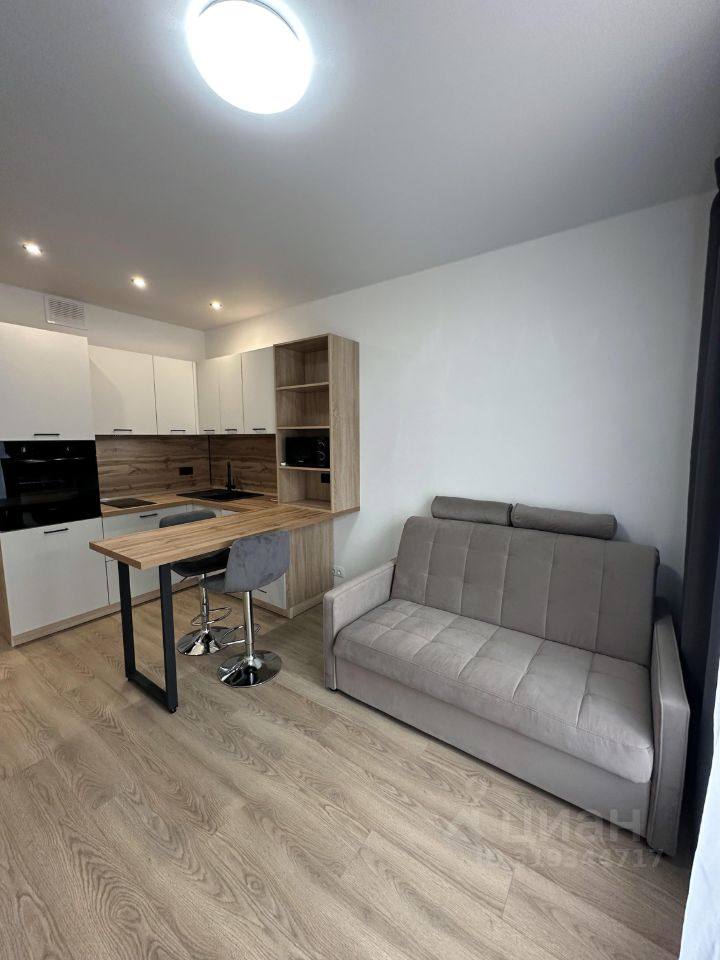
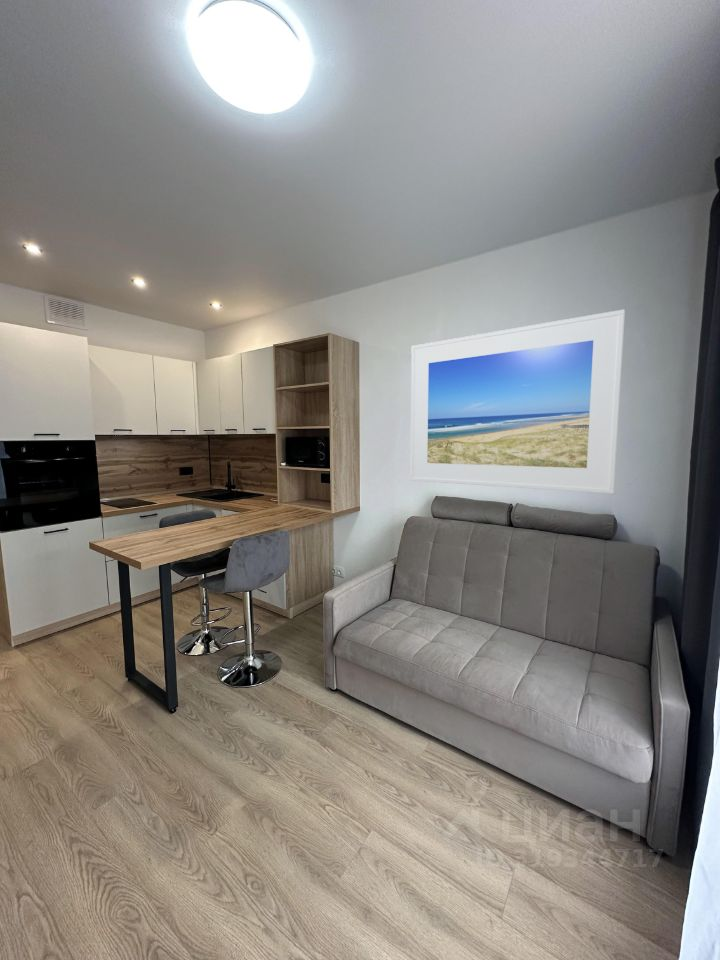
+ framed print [409,309,626,495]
